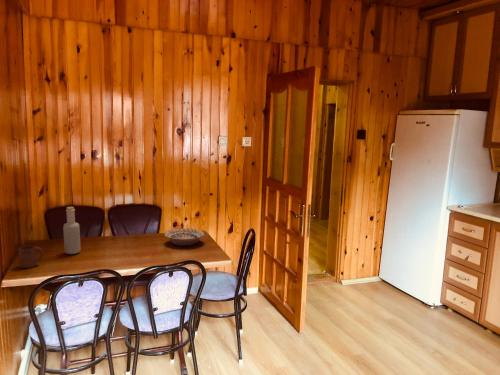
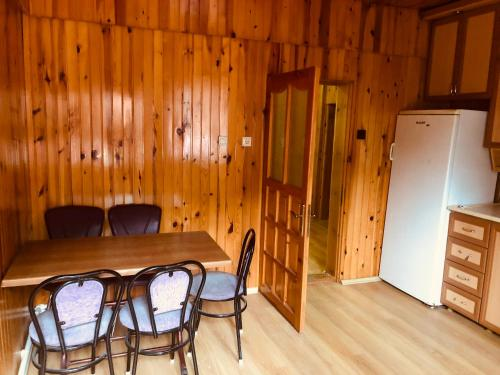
- bottle [62,206,82,255]
- cup [18,245,44,269]
- decorative bowl [164,228,205,247]
